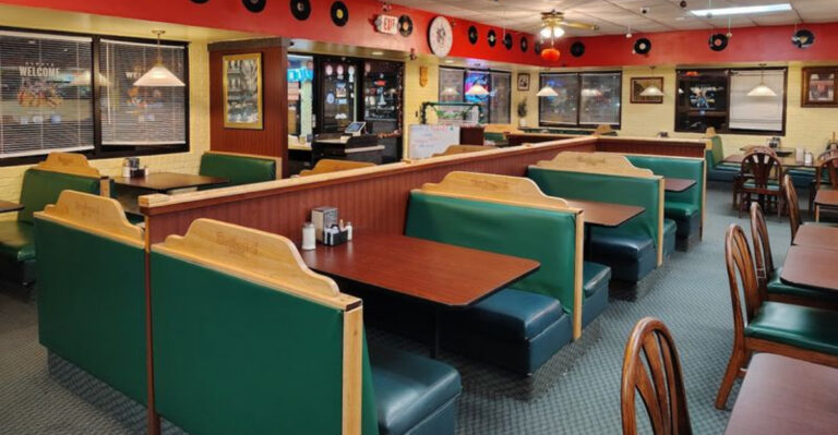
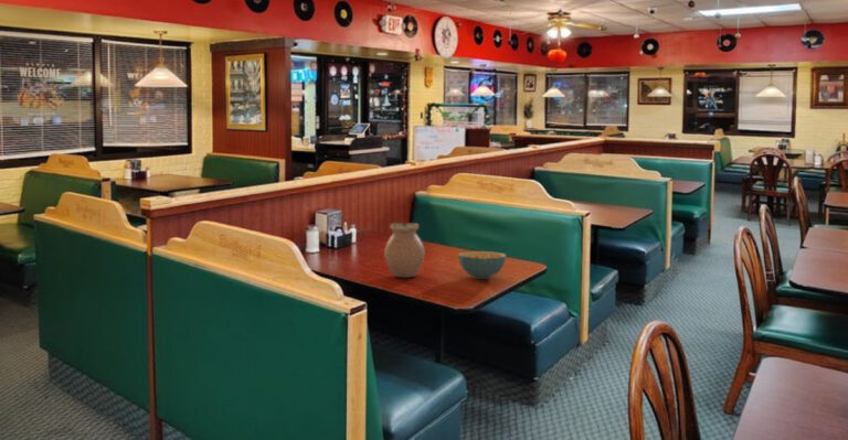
+ pitcher [383,222,426,278]
+ cereal bowl [457,250,507,280]
